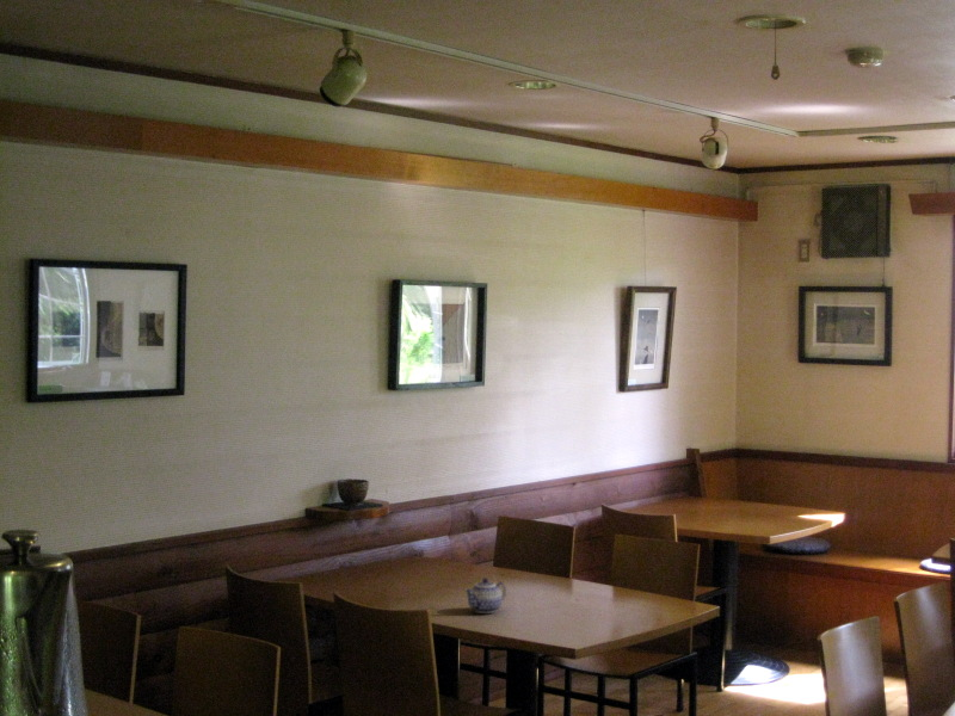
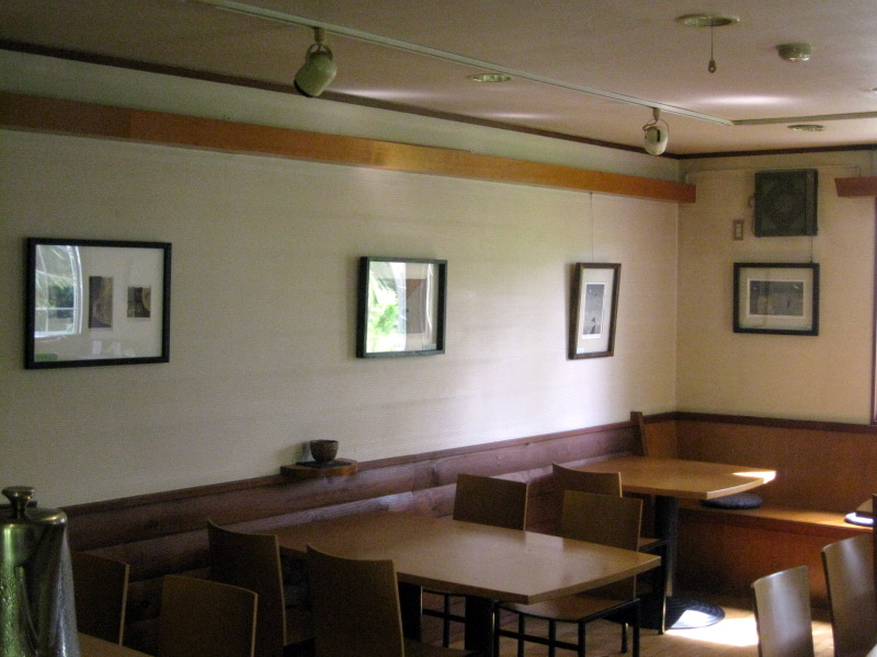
- teapot [463,576,507,615]
